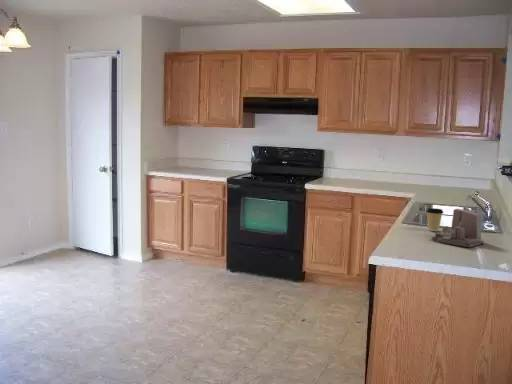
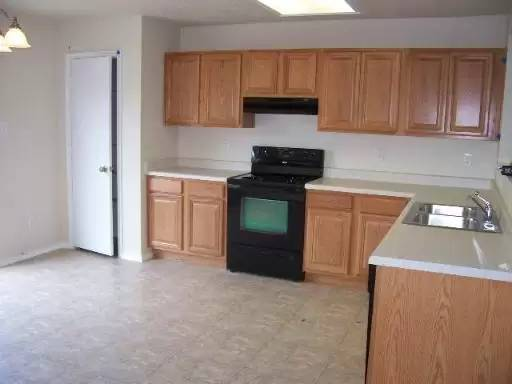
- coffee cup [425,207,444,232]
- chair [430,208,485,248]
